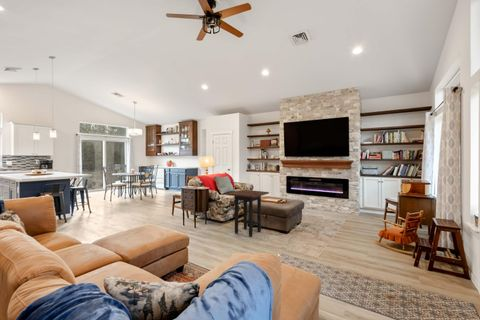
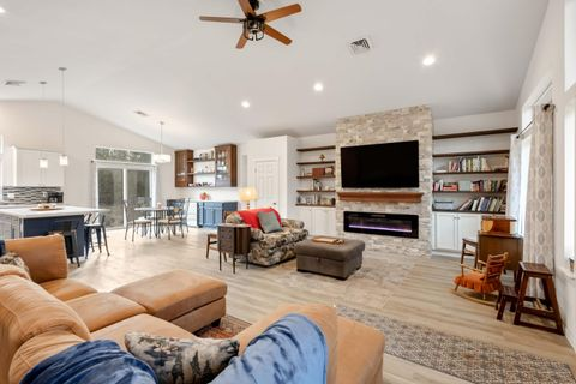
- side table [225,189,270,238]
